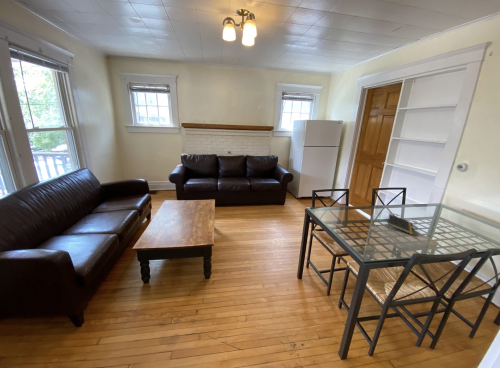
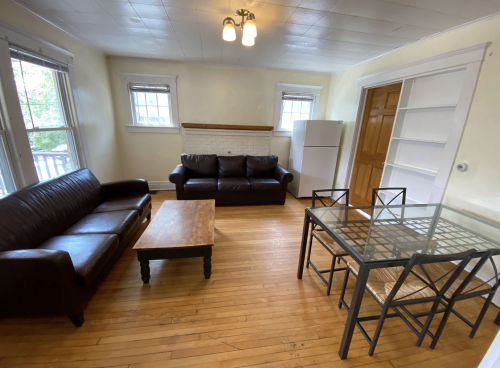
- notepad [387,213,415,236]
